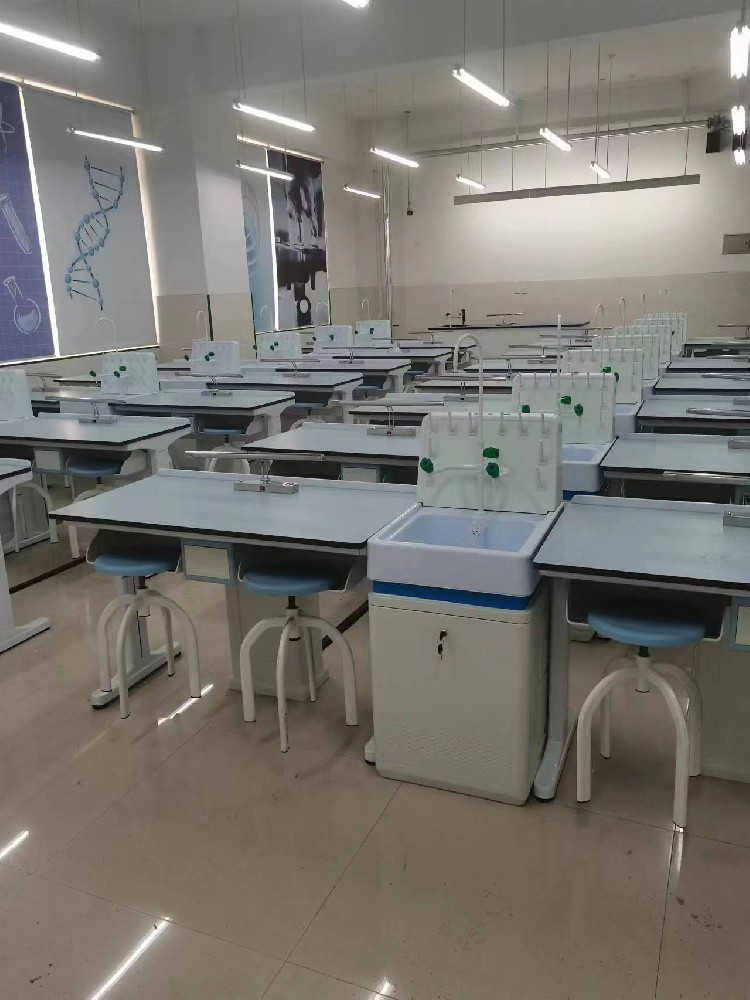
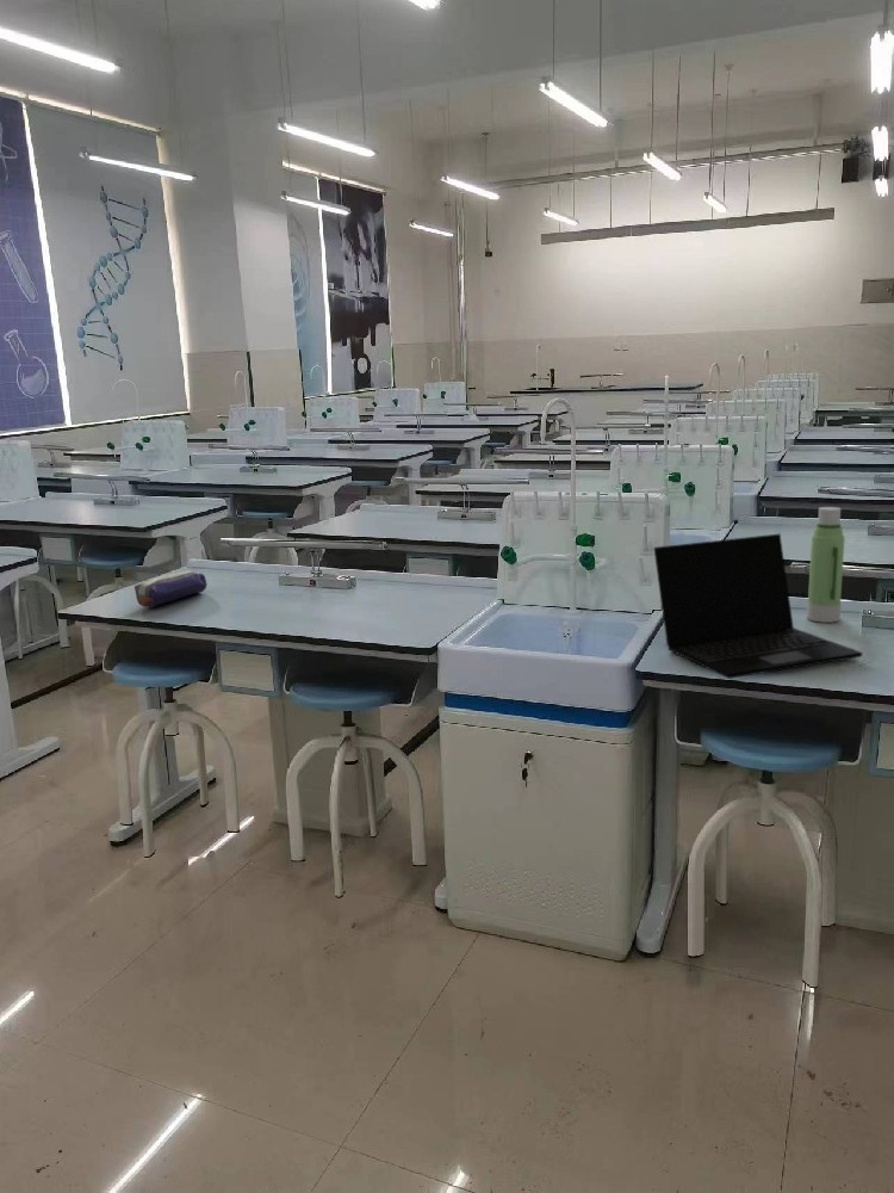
+ laptop [652,533,864,680]
+ water bottle [806,506,846,624]
+ pencil case [134,569,207,608]
